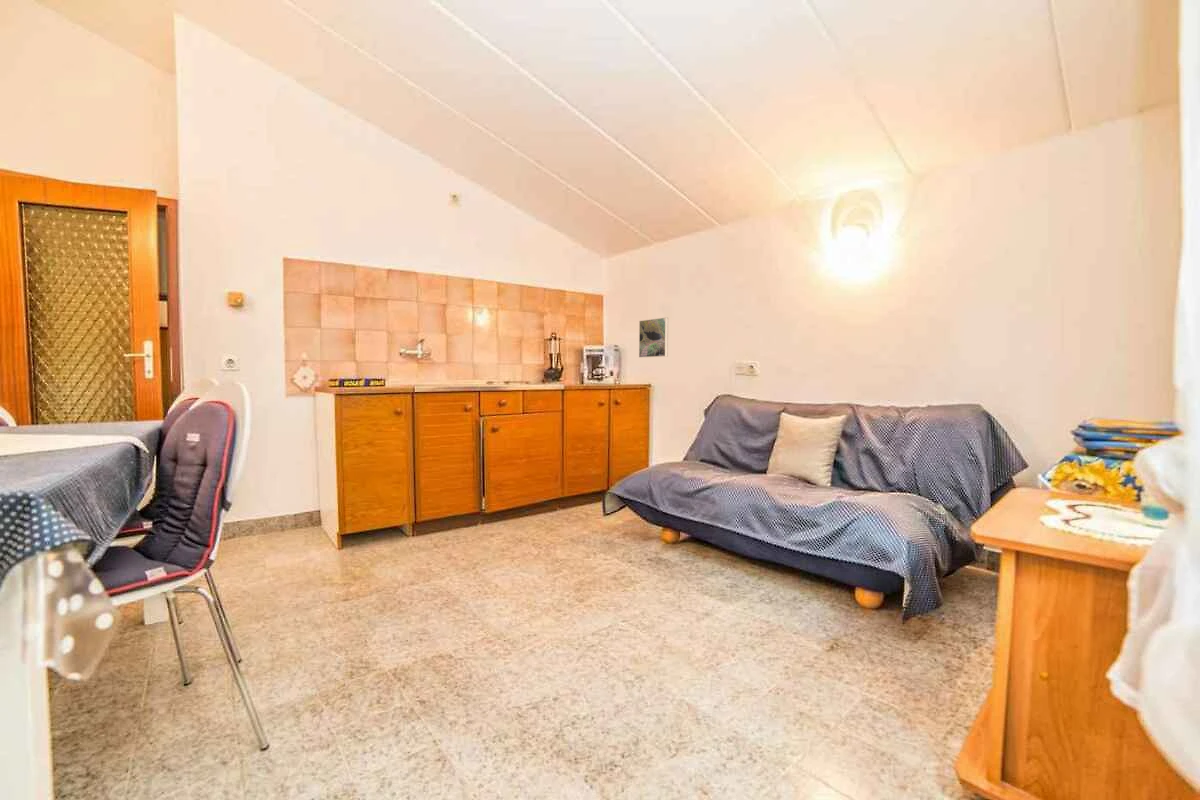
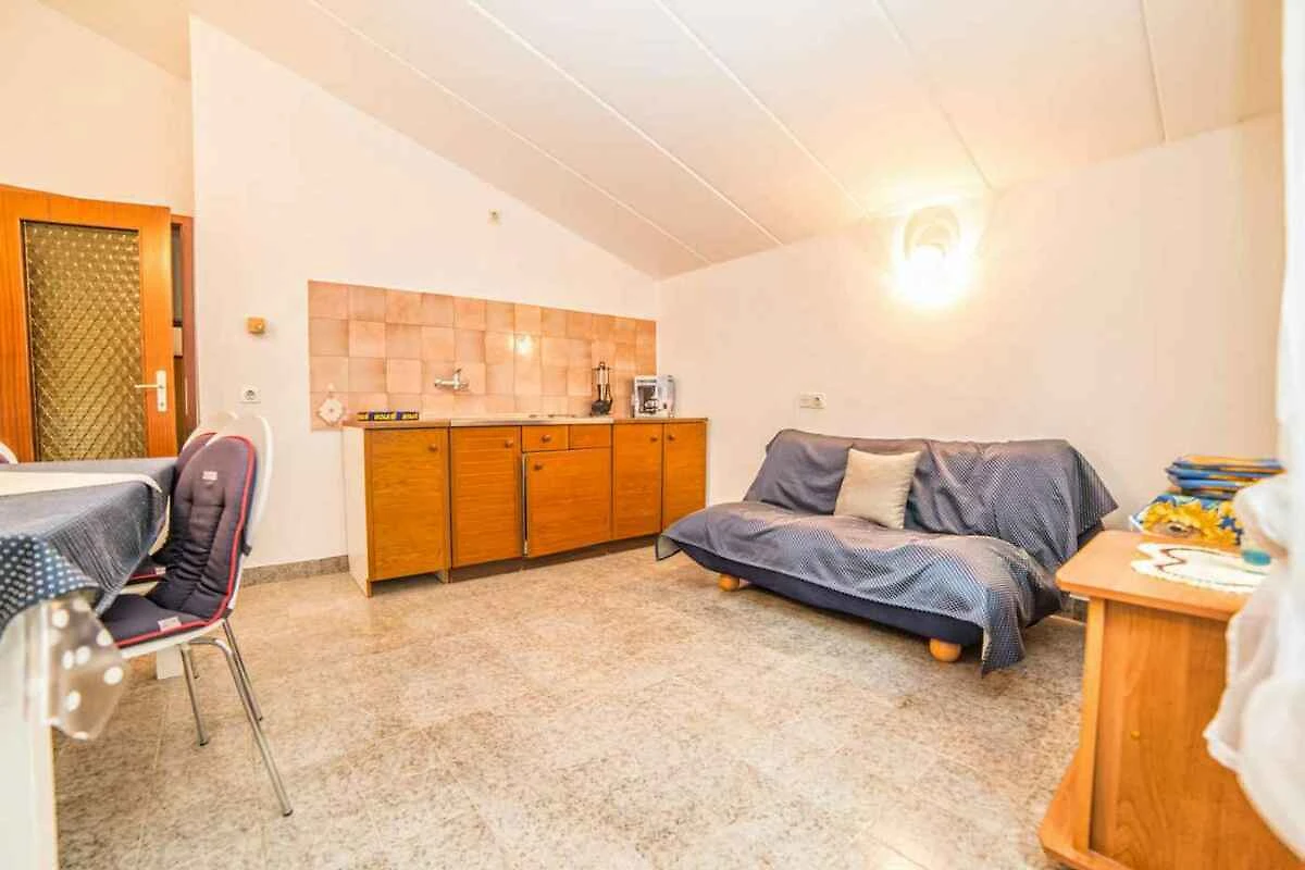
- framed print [638,317,669,359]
